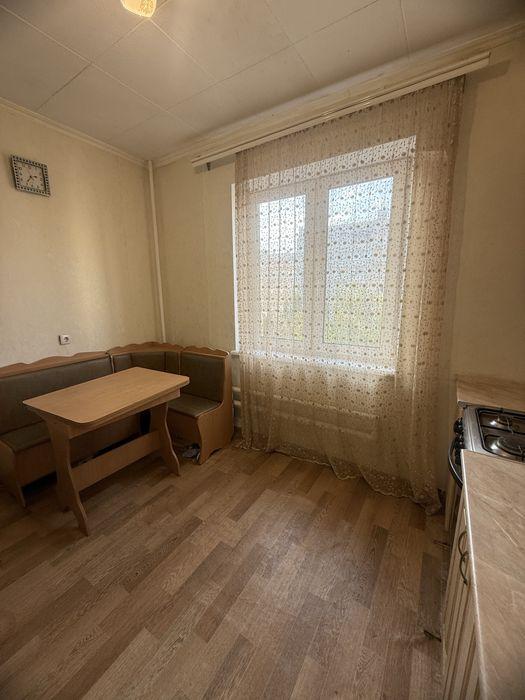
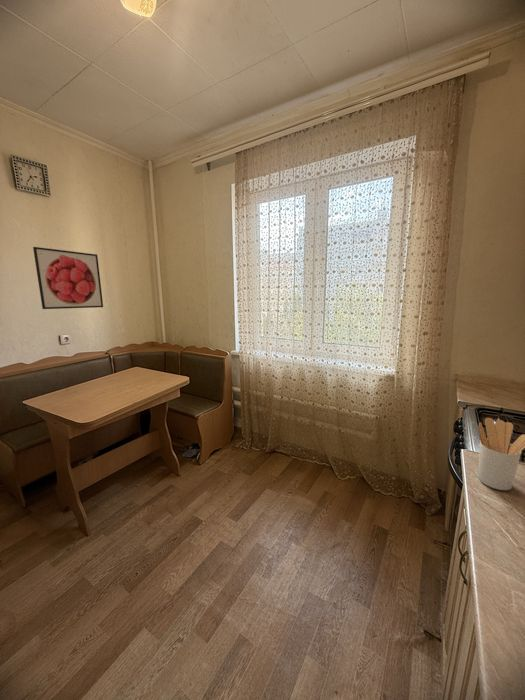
+ utensil holder [477,417,525,491]
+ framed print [32,246,104,310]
